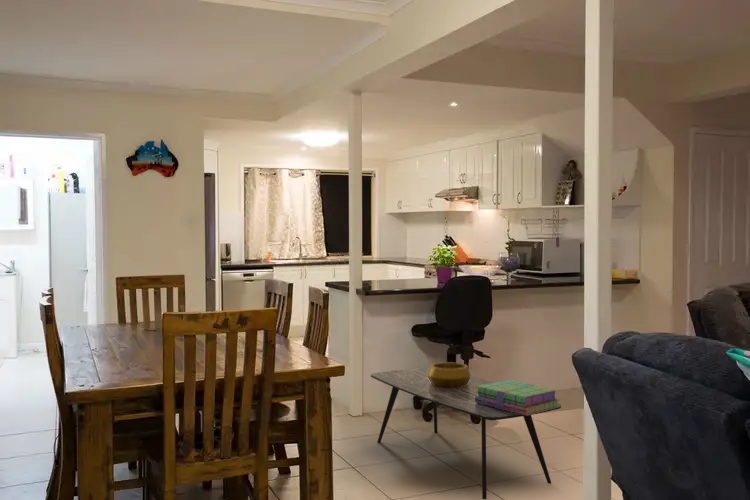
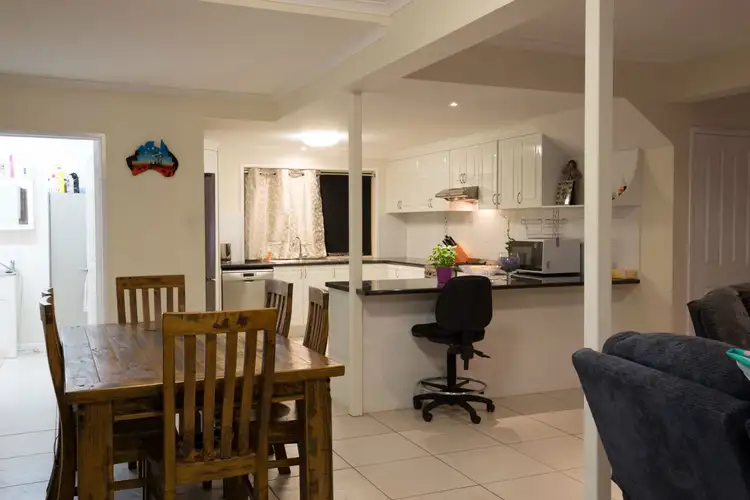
- coffee table [370,366,562,500]
- decorative bowl [427,361,472,388]
- stack of books [475,379,559,415]
